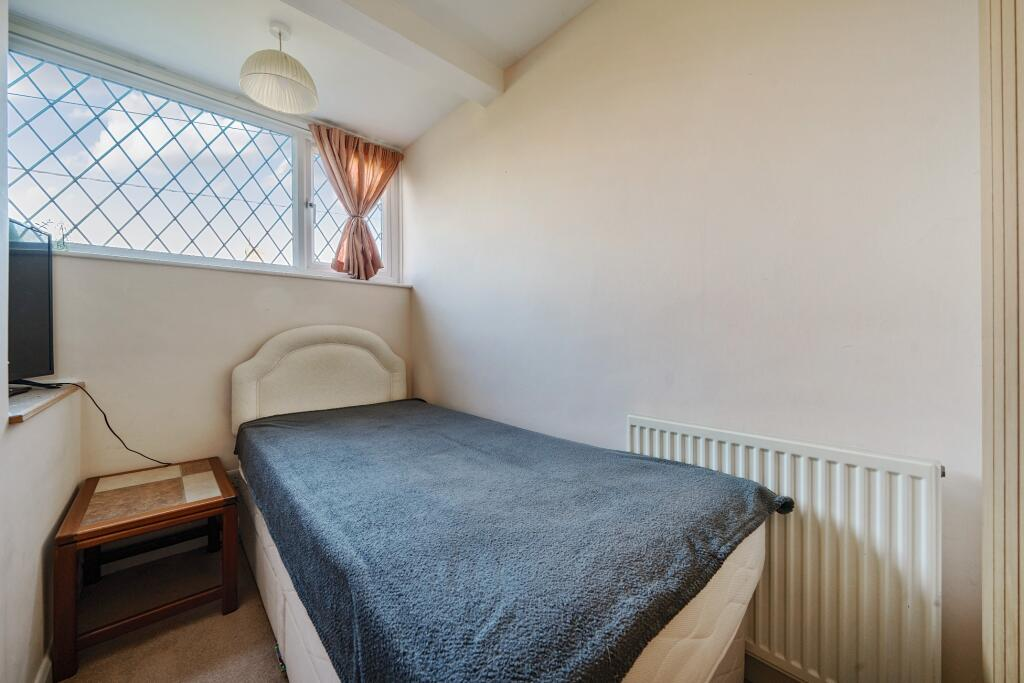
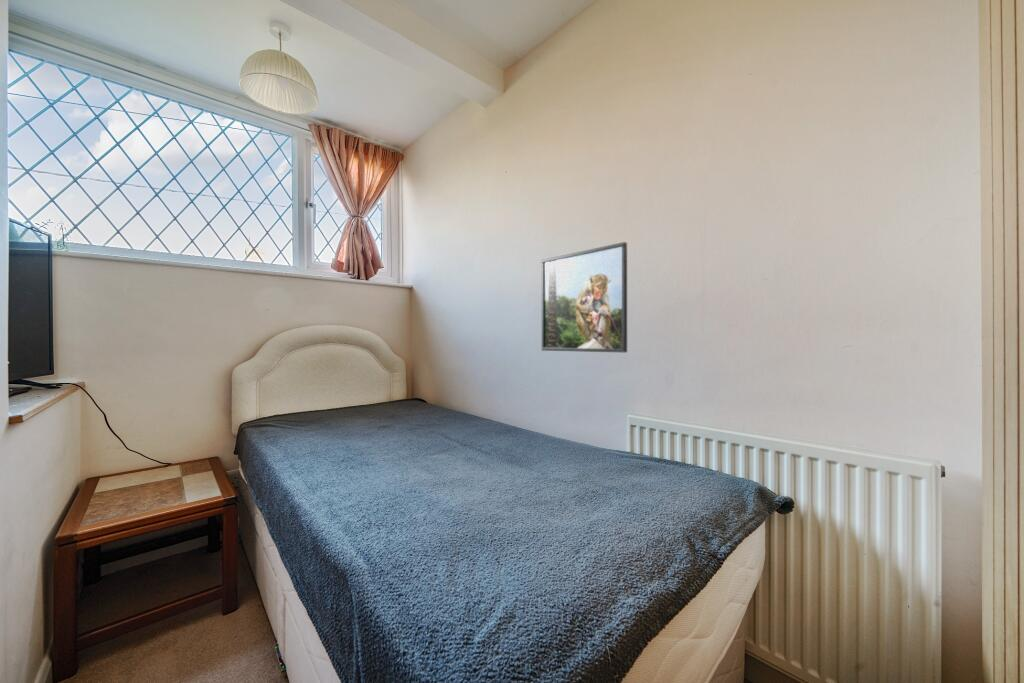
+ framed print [541,241,628,353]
